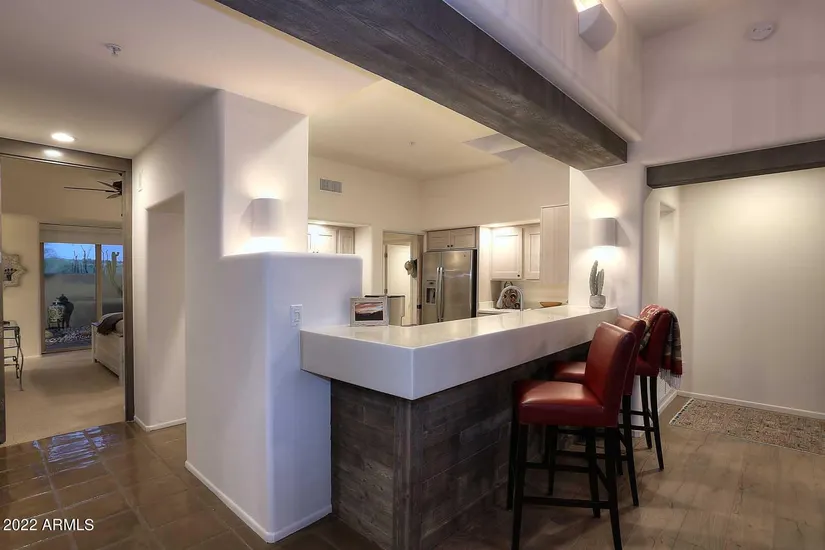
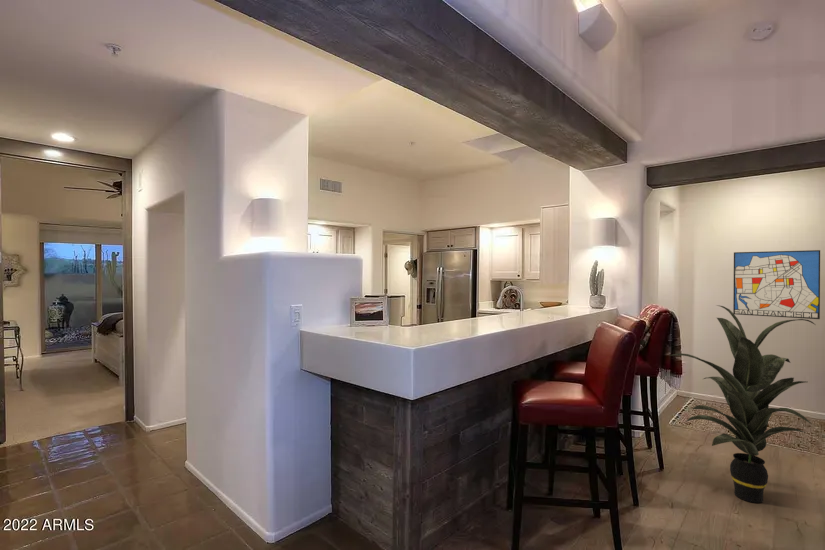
+ wall art [732,249,821,320]
+ indoor plant [668,304,815,504]
